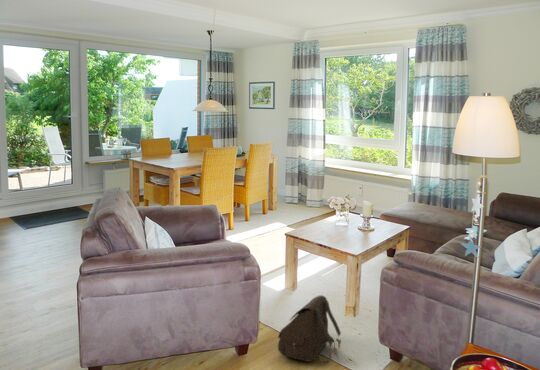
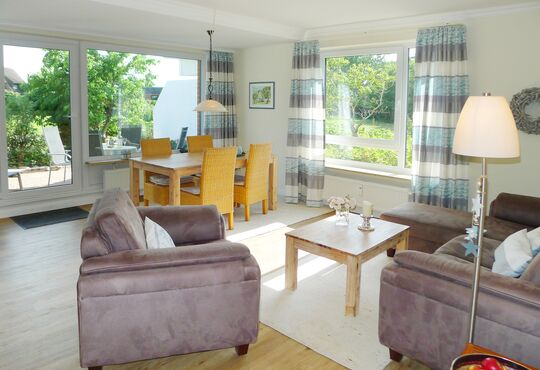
- satchel [277,294,342,364]
